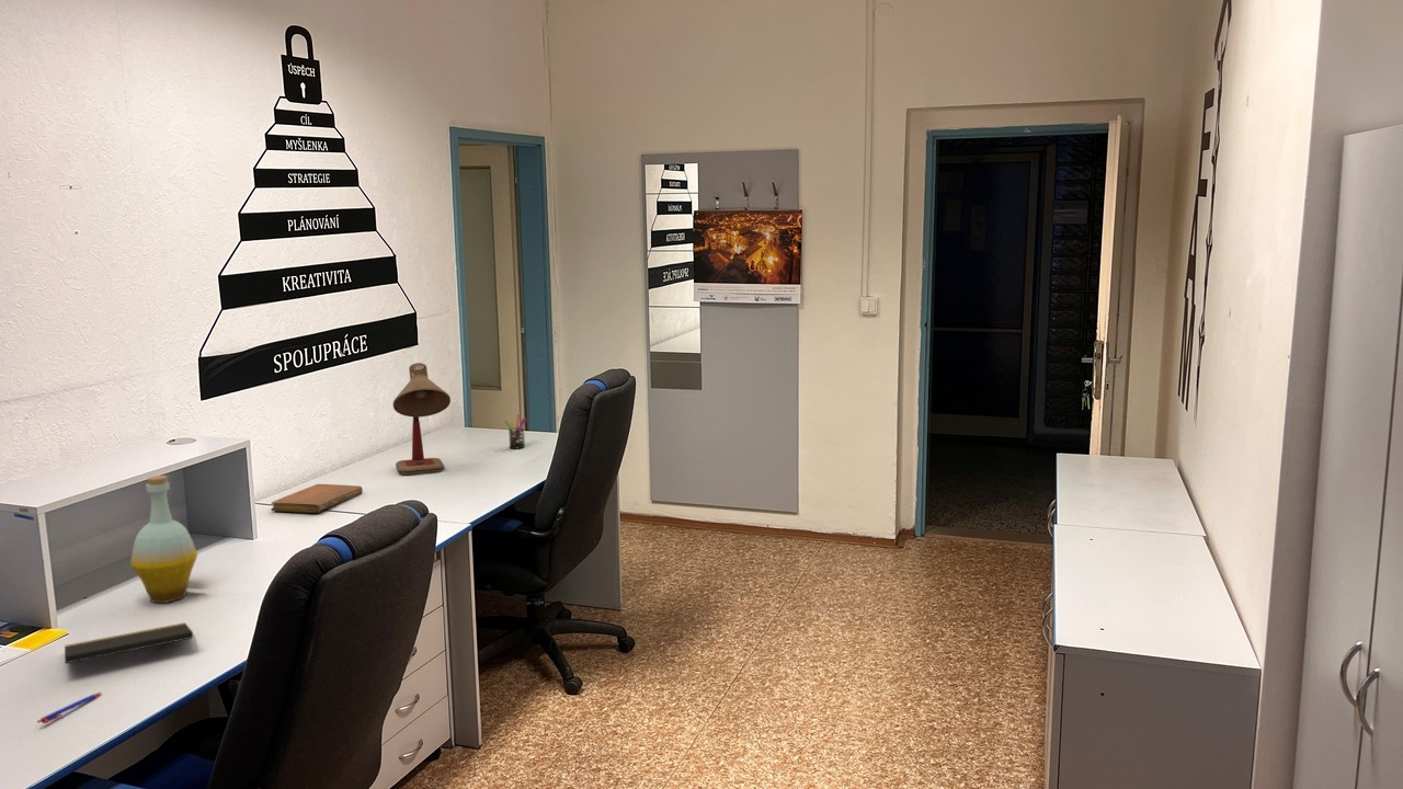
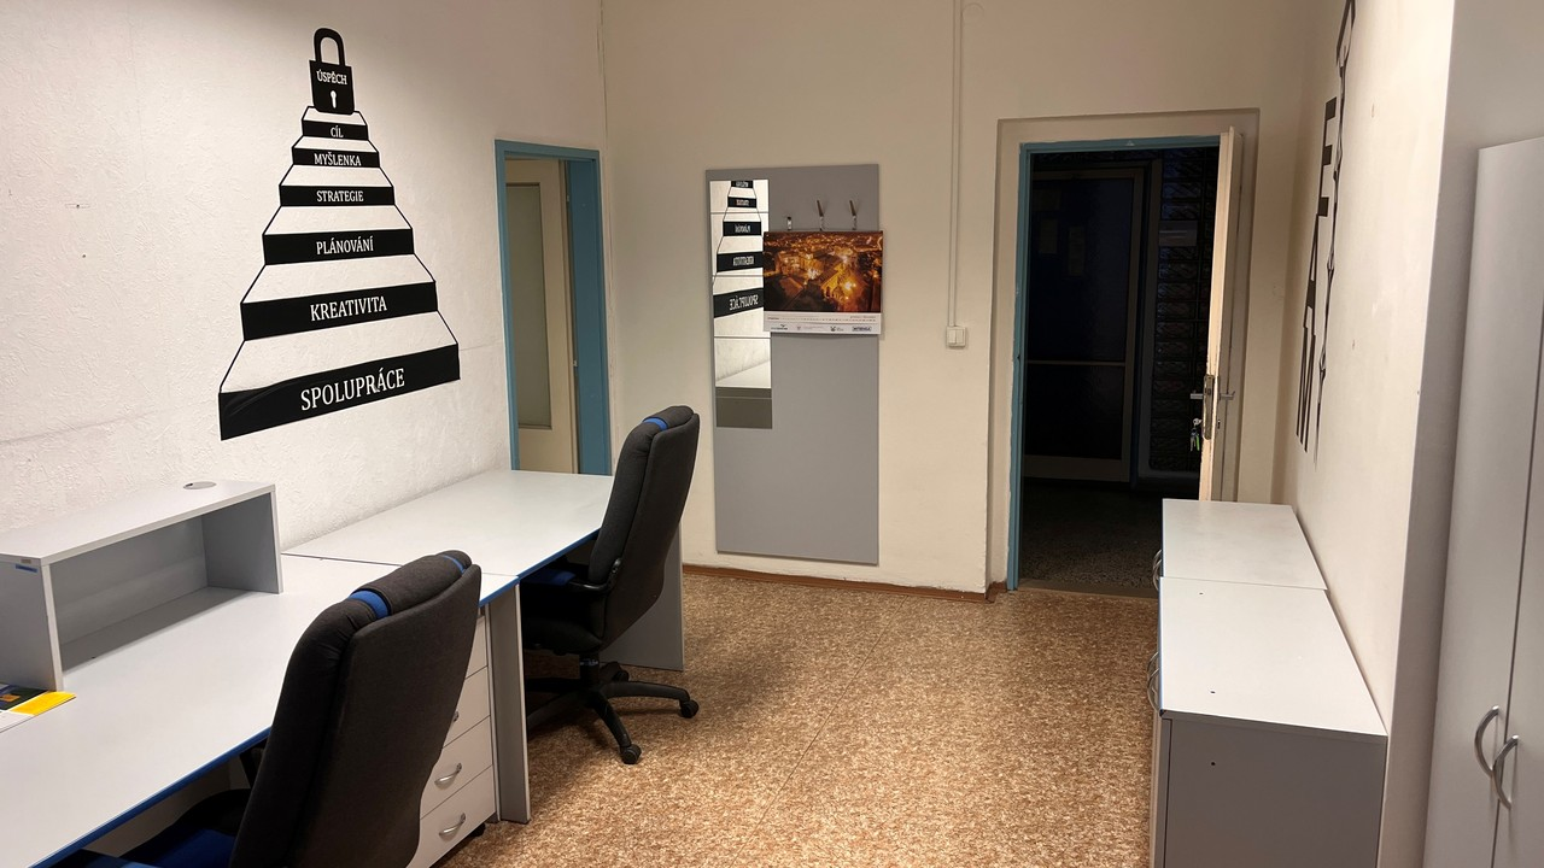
- pen [36,691,103,724]
- desk lamp [392,362,452,476]
- pen holder [503,413,527,449]
- bottle [129,474,198,604]
- notebook [270,483,364,514]
- notepad [64,621,198,664]
